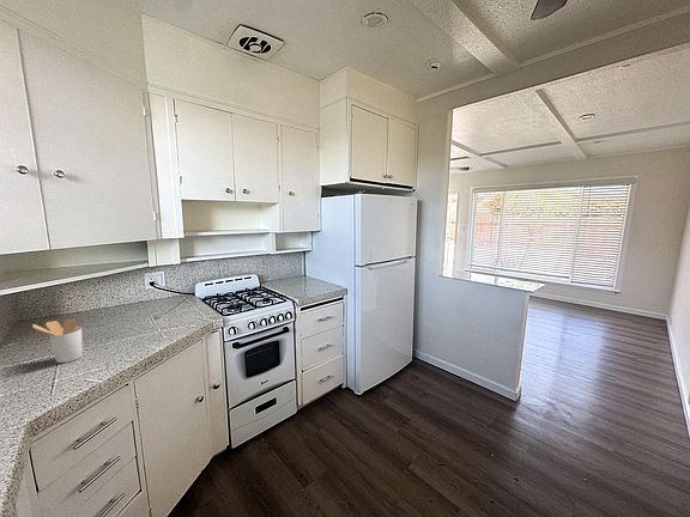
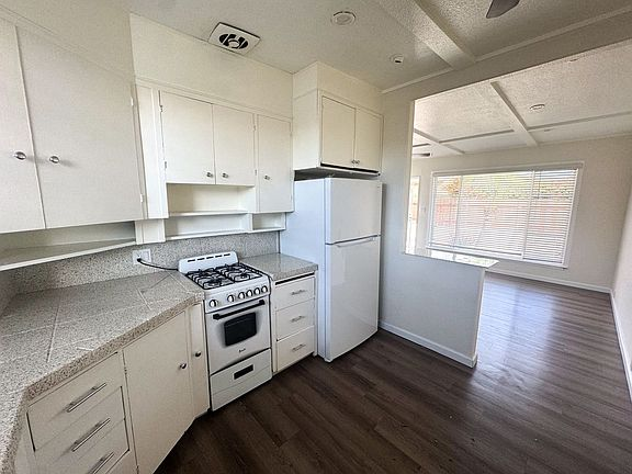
- utensil holder [31,318,84,364]
